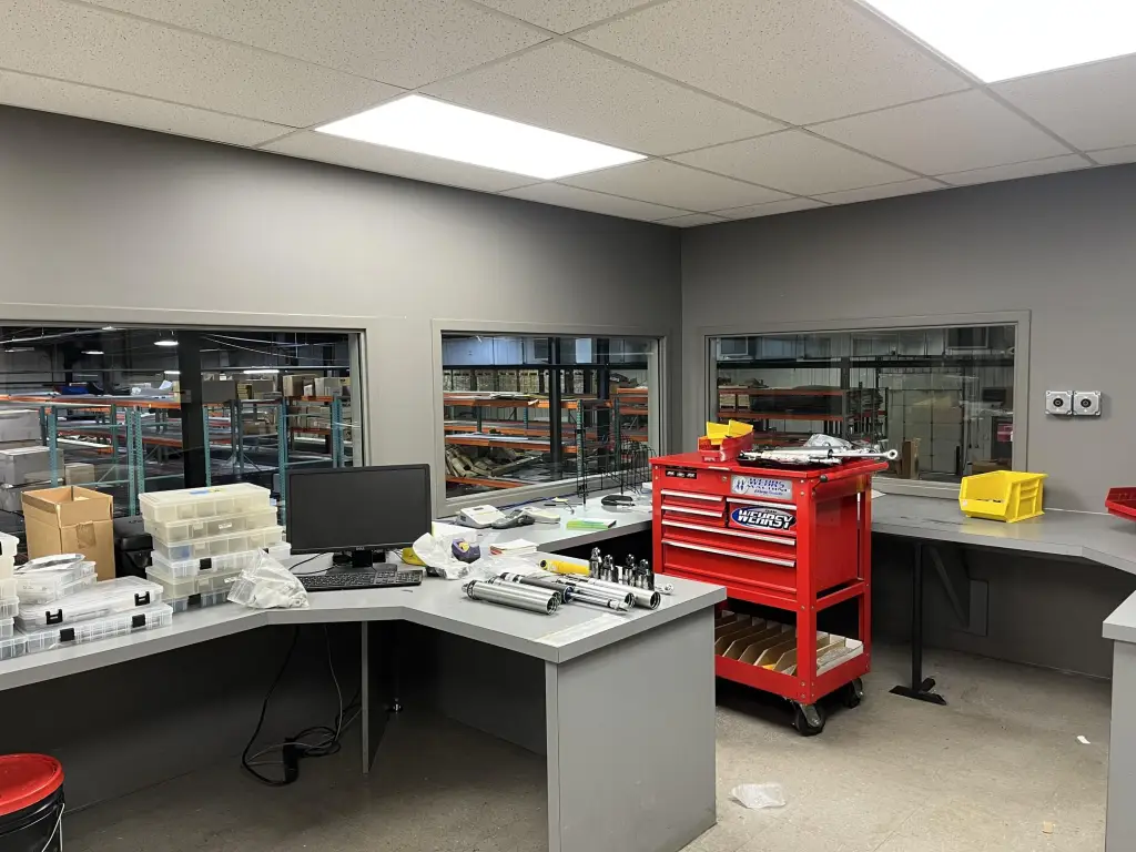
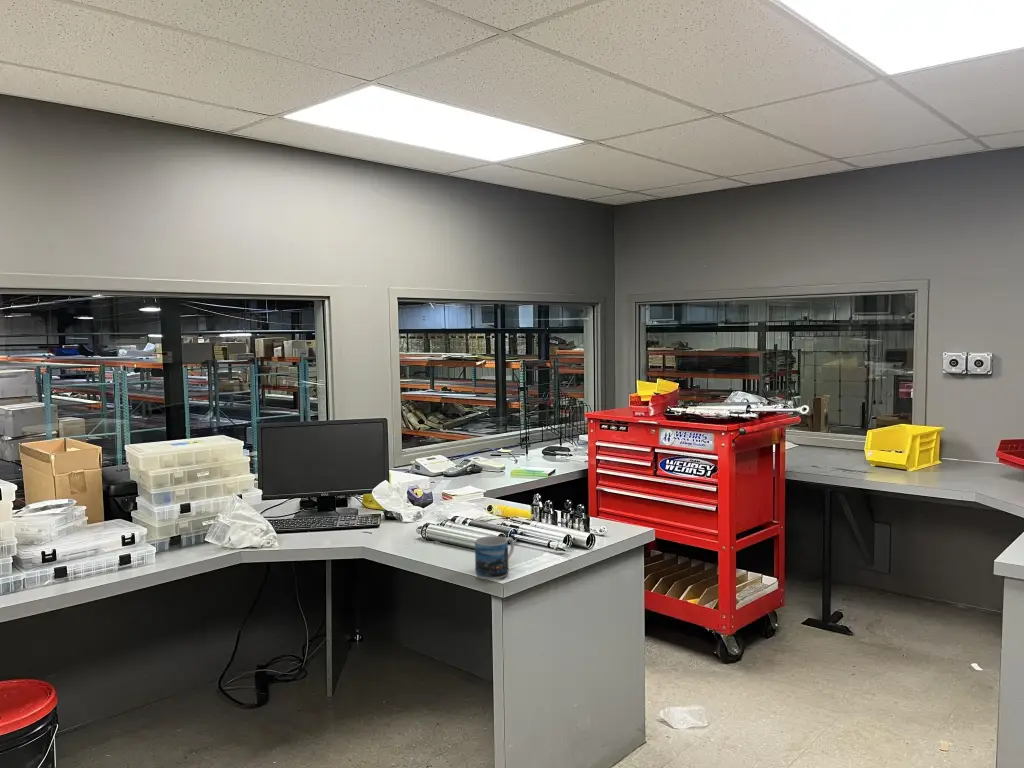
+ mug [474,535,515,580]
